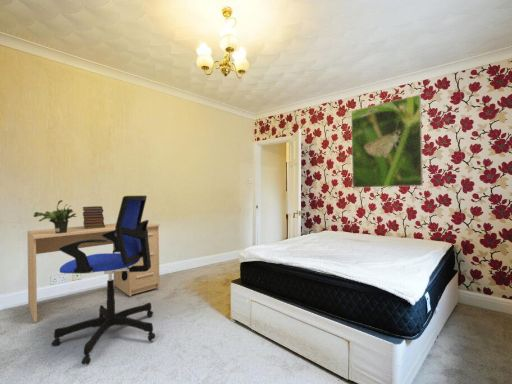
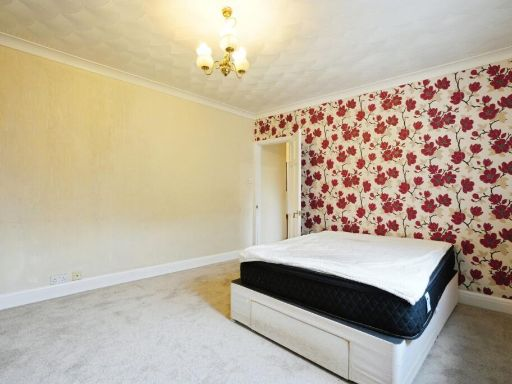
- office chair [50,195,156,366]
- desk [26,221,161,324]
- book stack [82,205,105,229]
- potted plant [32,199,78,234]
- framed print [350,94,424,189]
